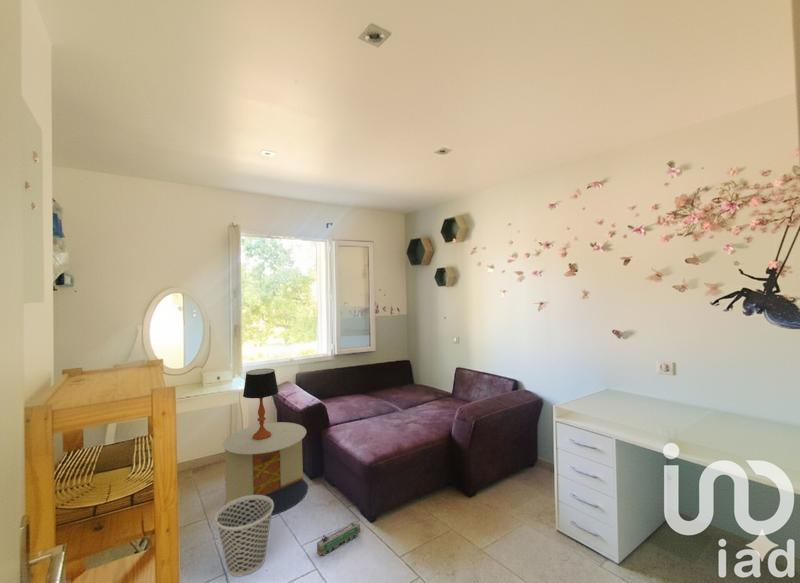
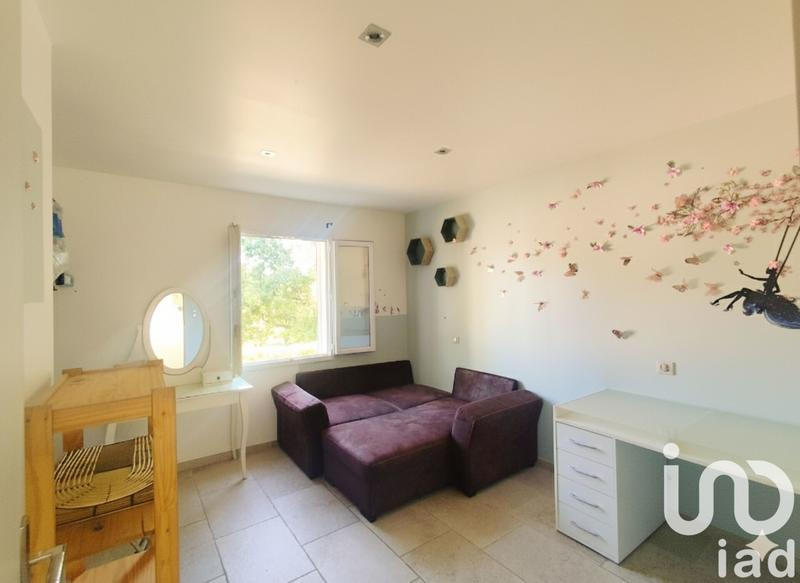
- wastebasket [214,495,273,577]
- toy train [316,520,362,557]
- side table [222,421,309,517]
- table lamp [242,368,279,440]
